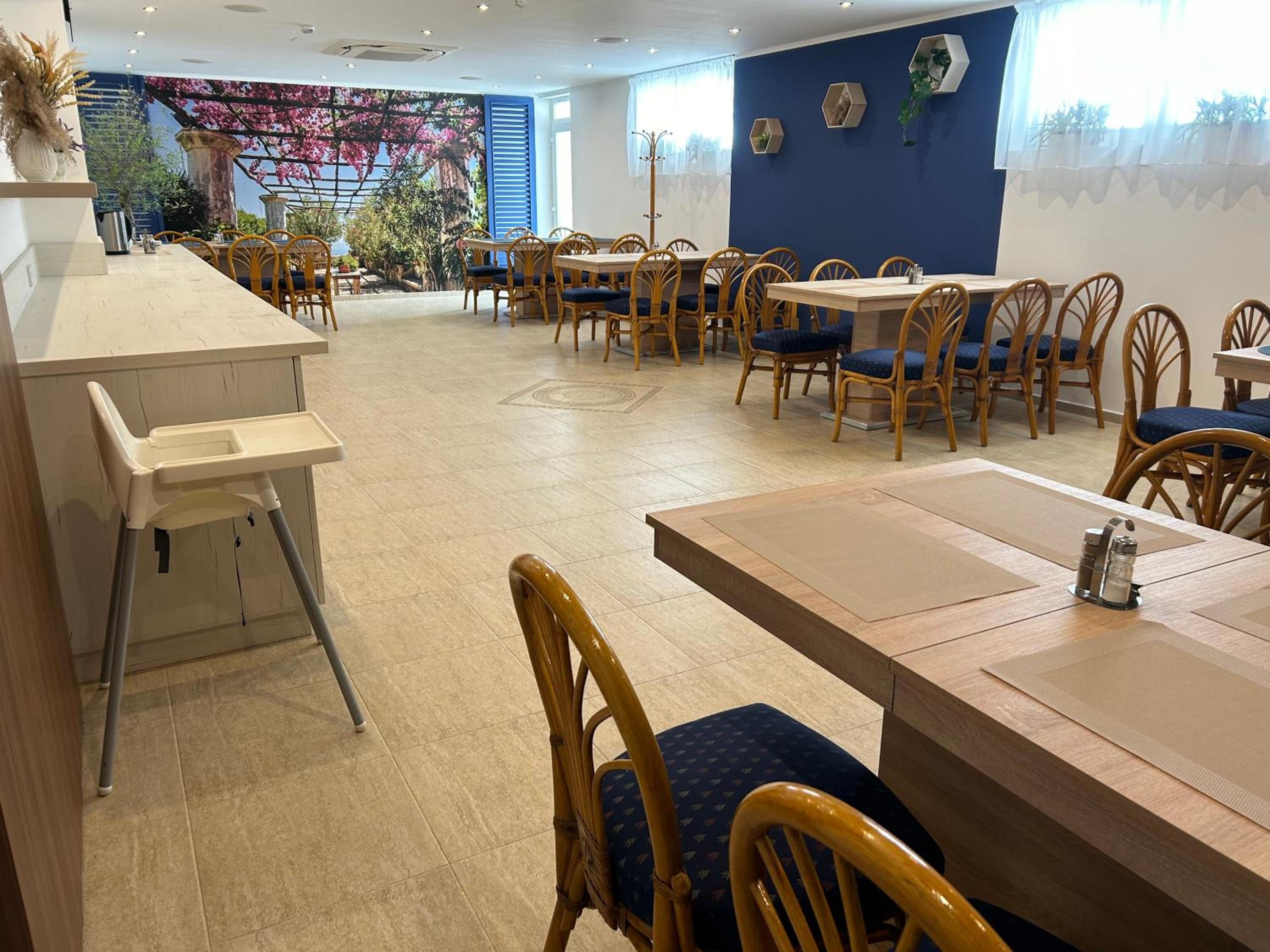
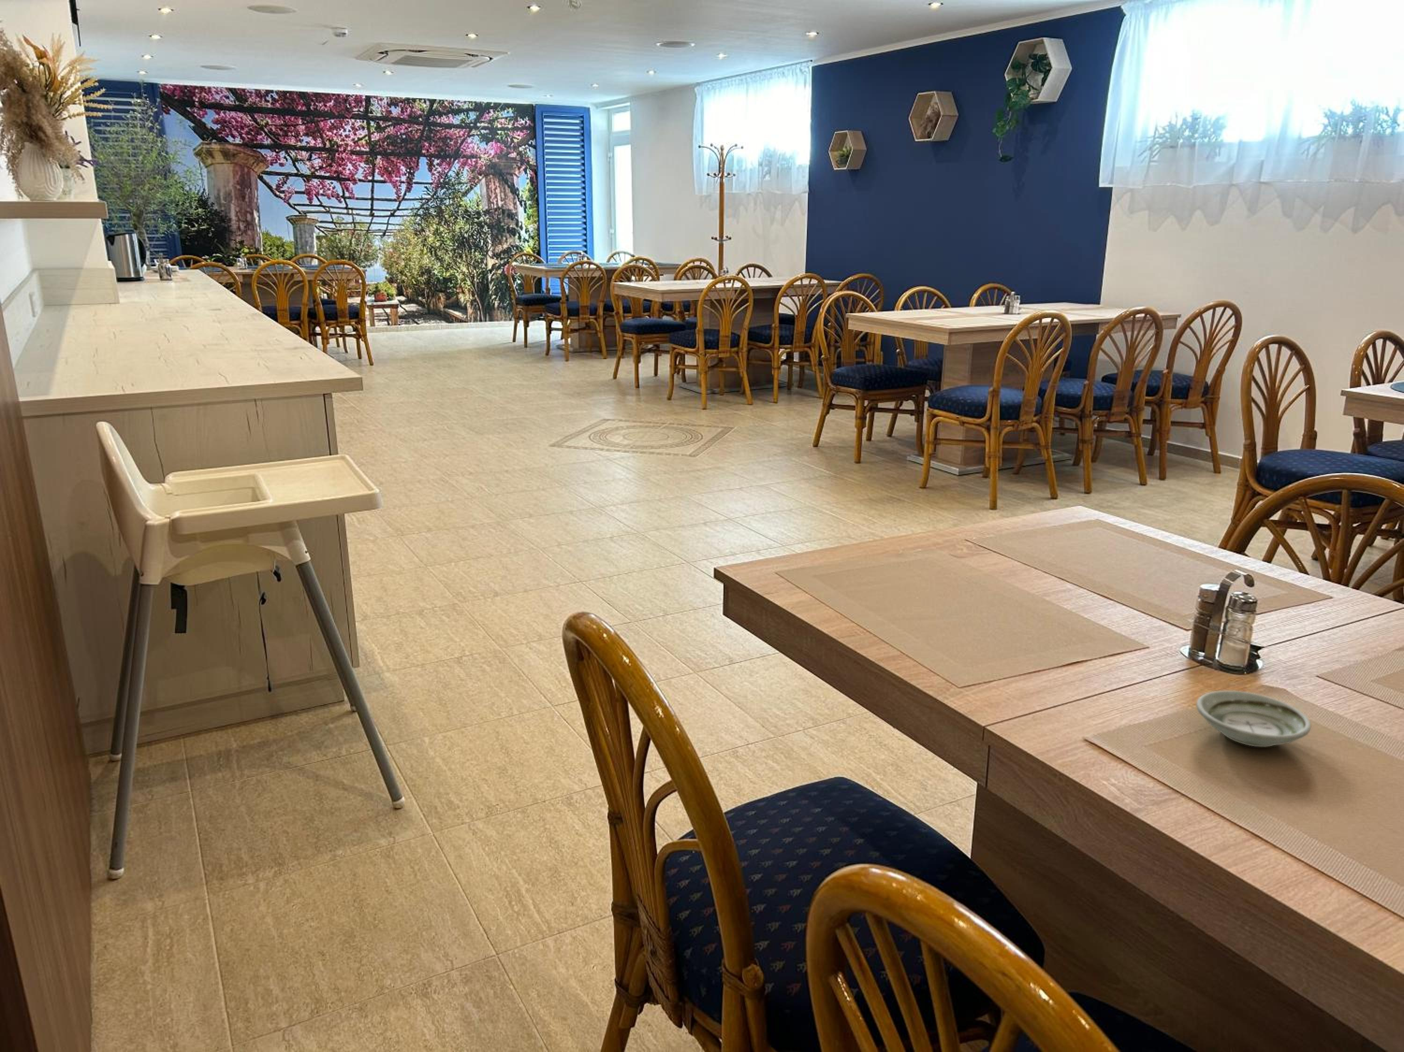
+ saucer [1196,691,1311,747]
